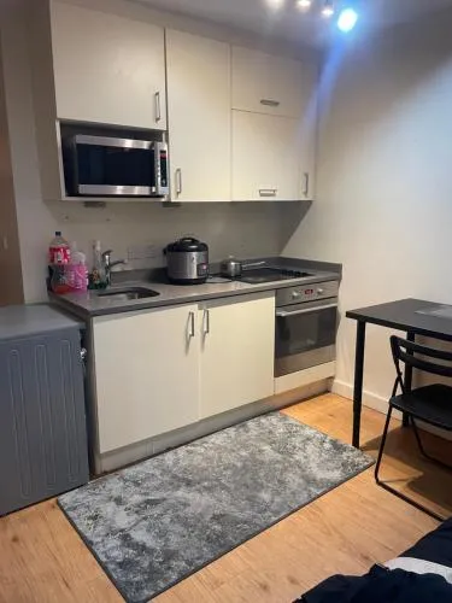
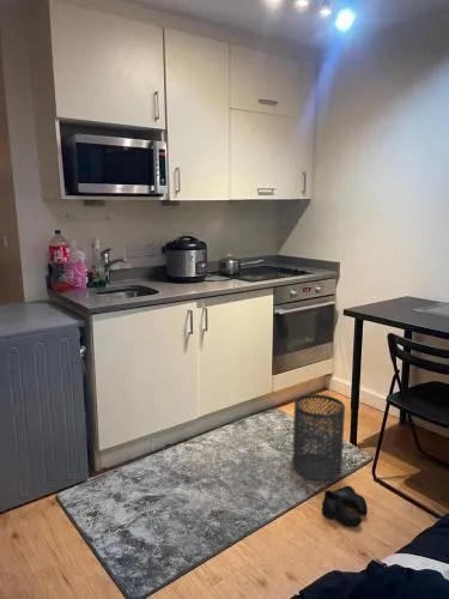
+ trash can [291,393,346,482]
+ boots [321,485,369,528]
